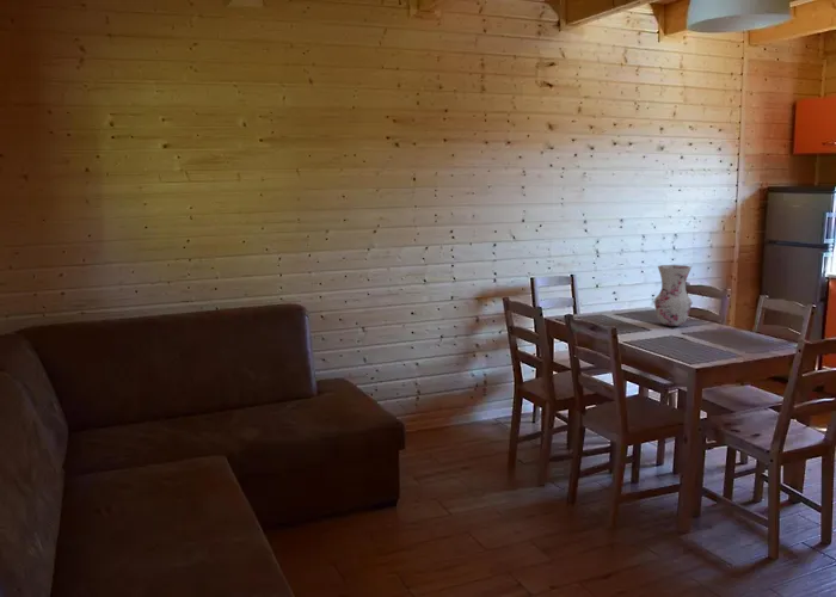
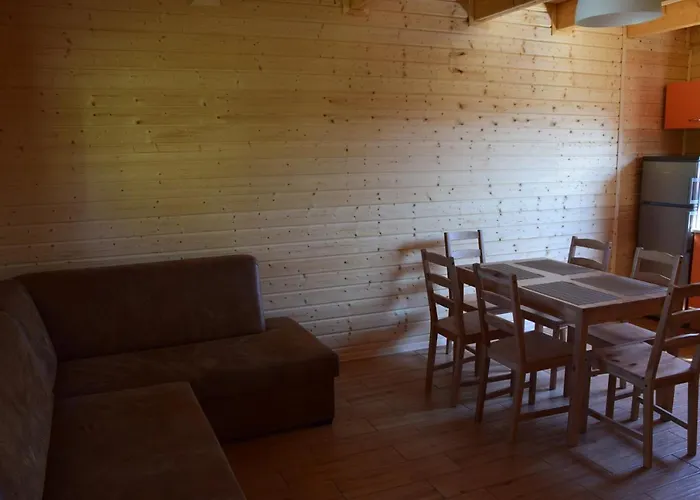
- vase [653,264,693,327]
